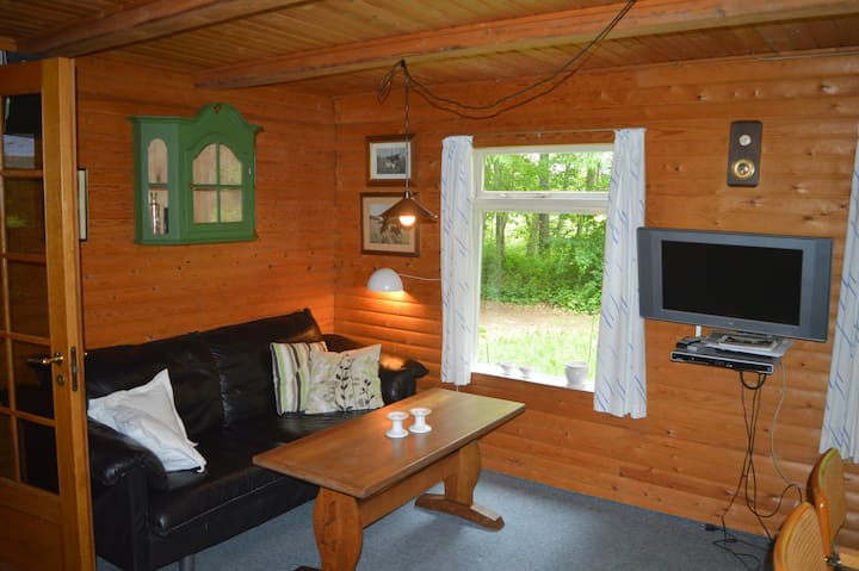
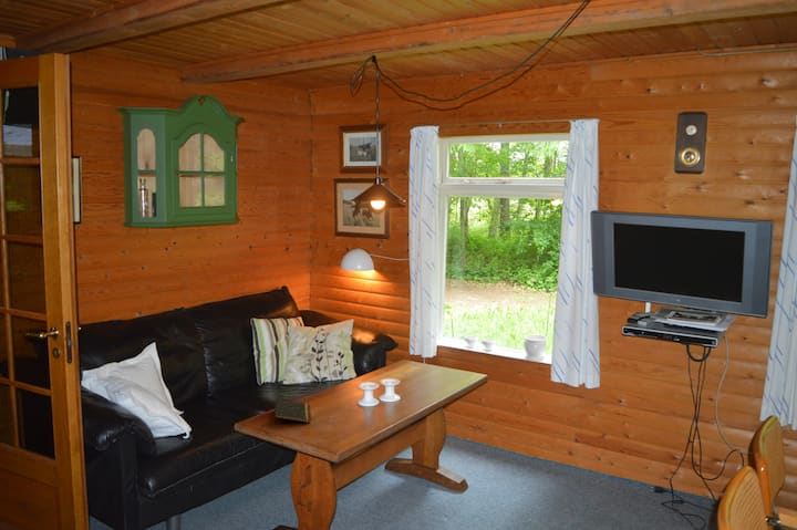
+ notepad [273,398,312,426]
